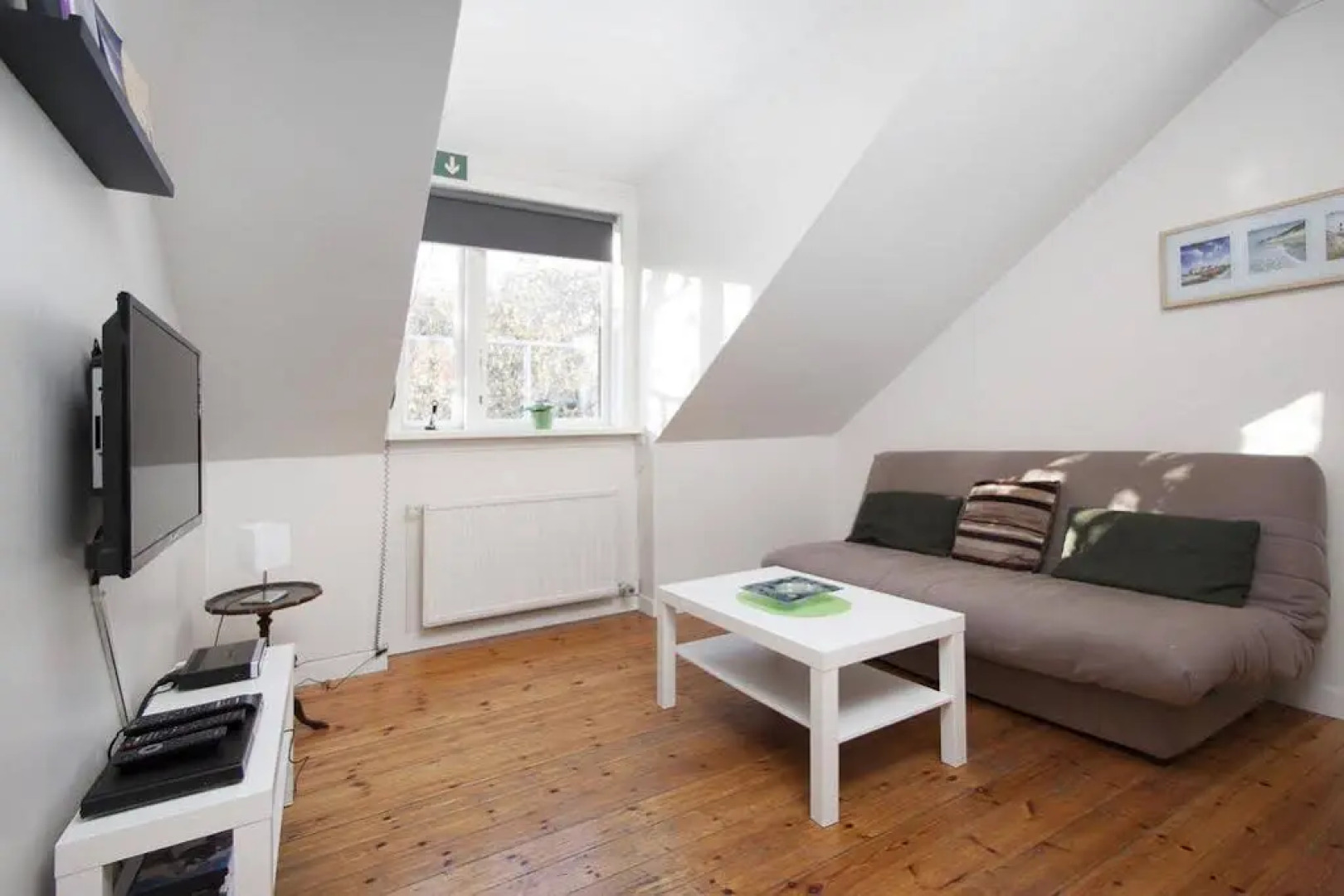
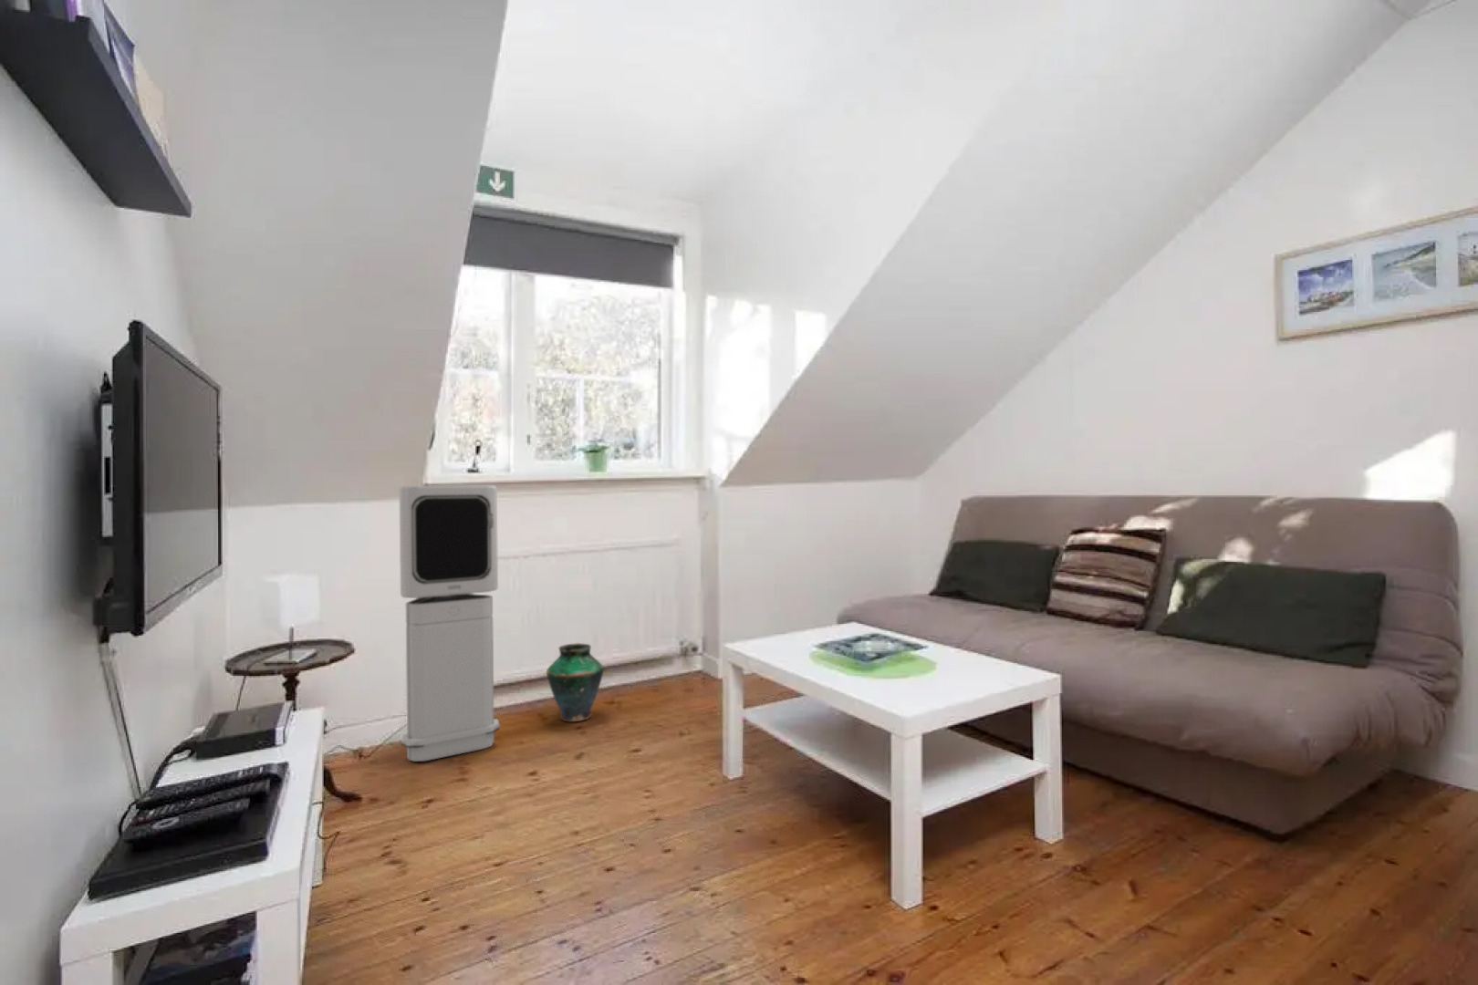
+ air purifier [399,485,500,763]
+ vase [545,642,605,722]
